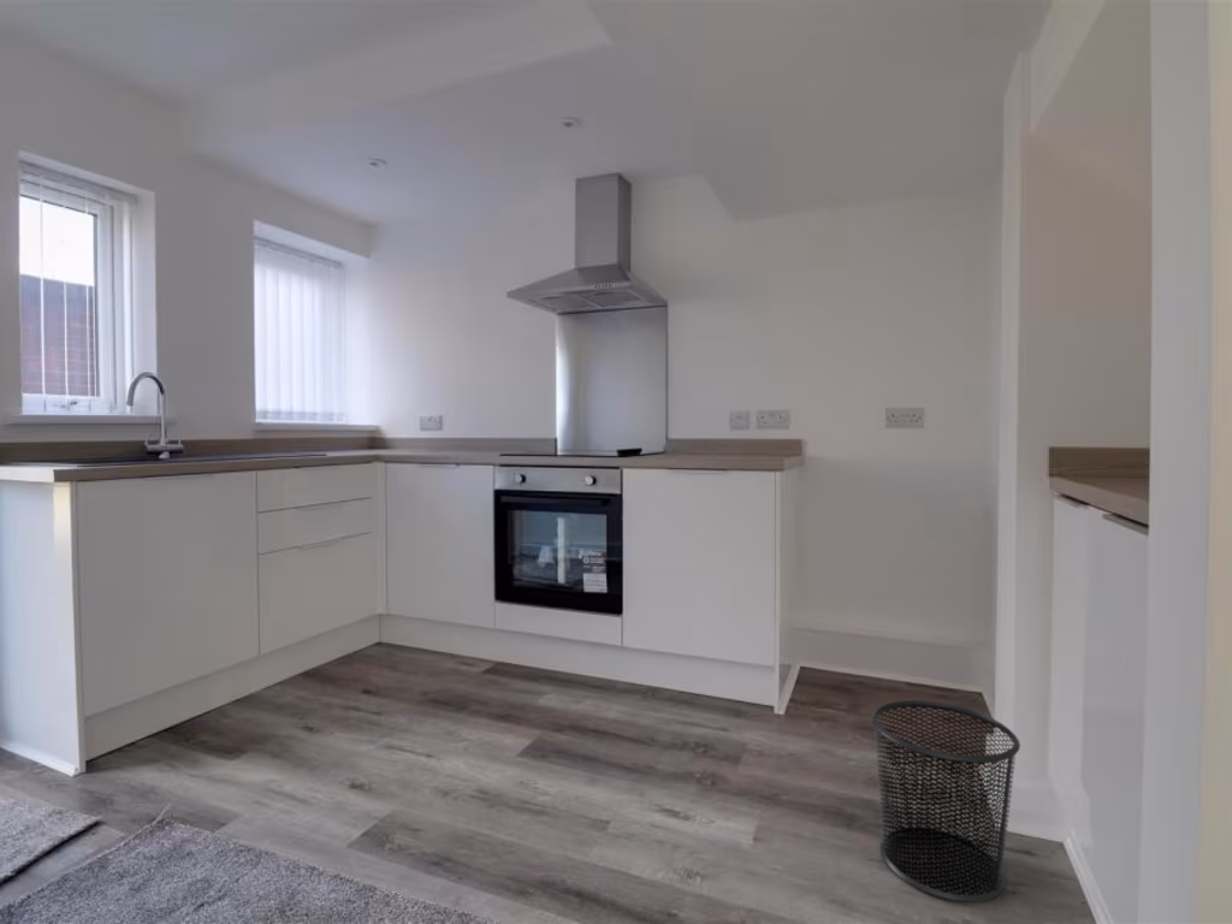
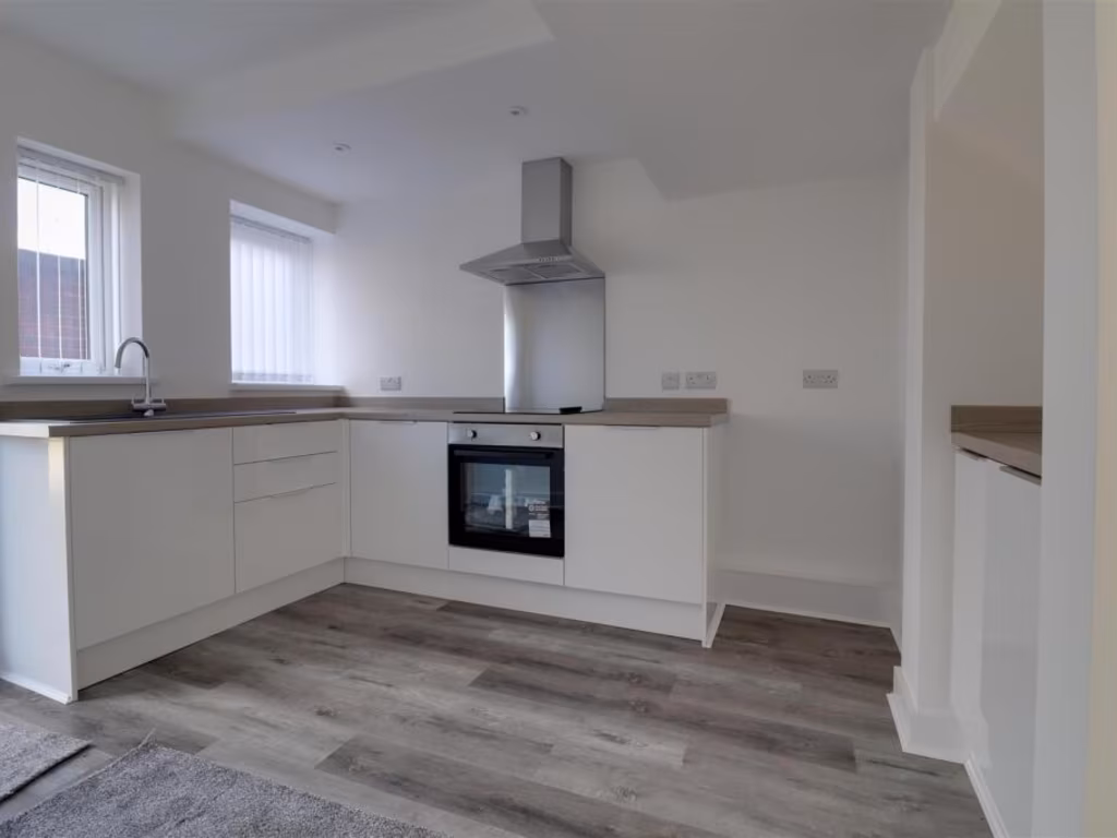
- waste bin [870,699,1021,904]
